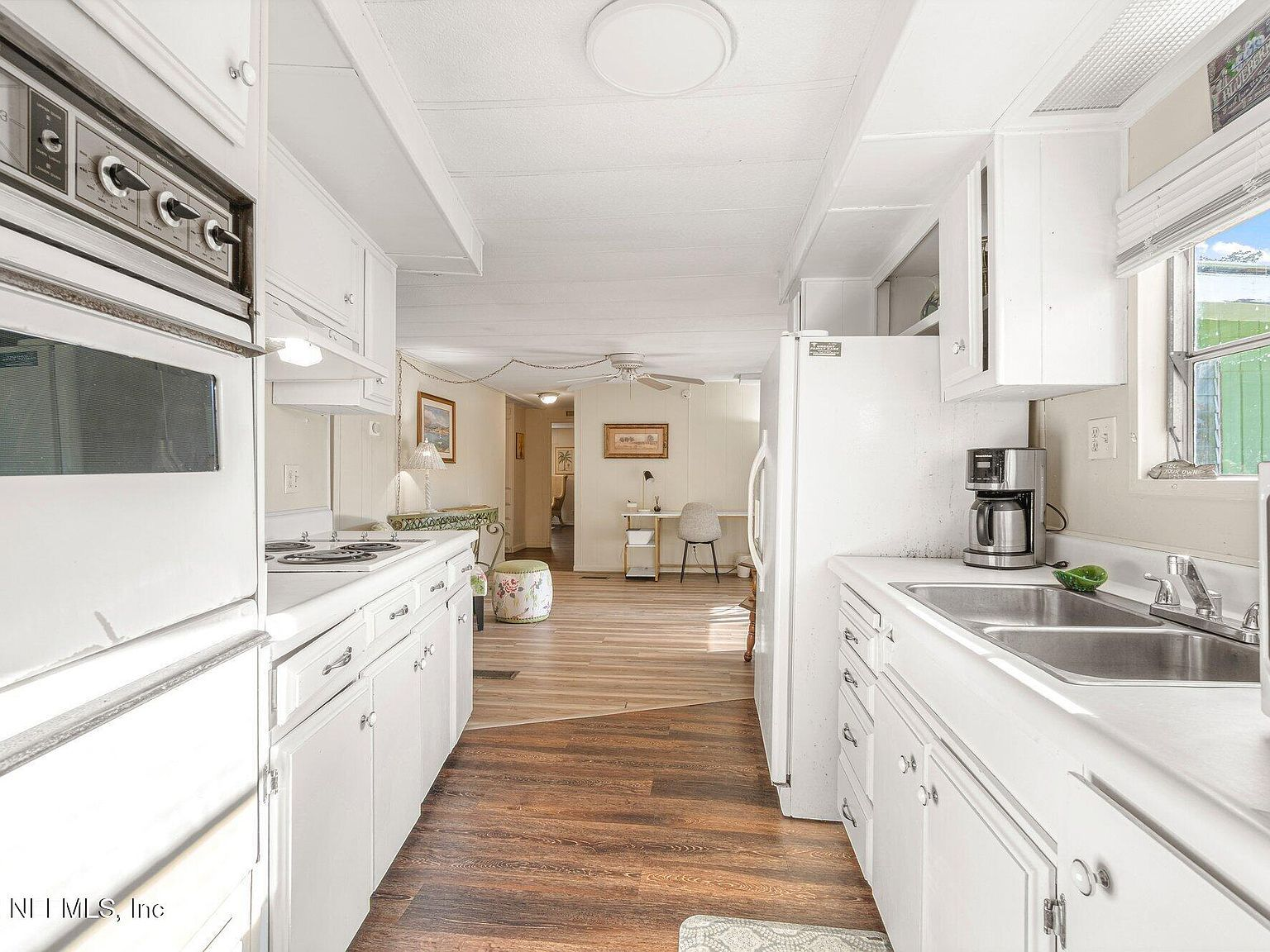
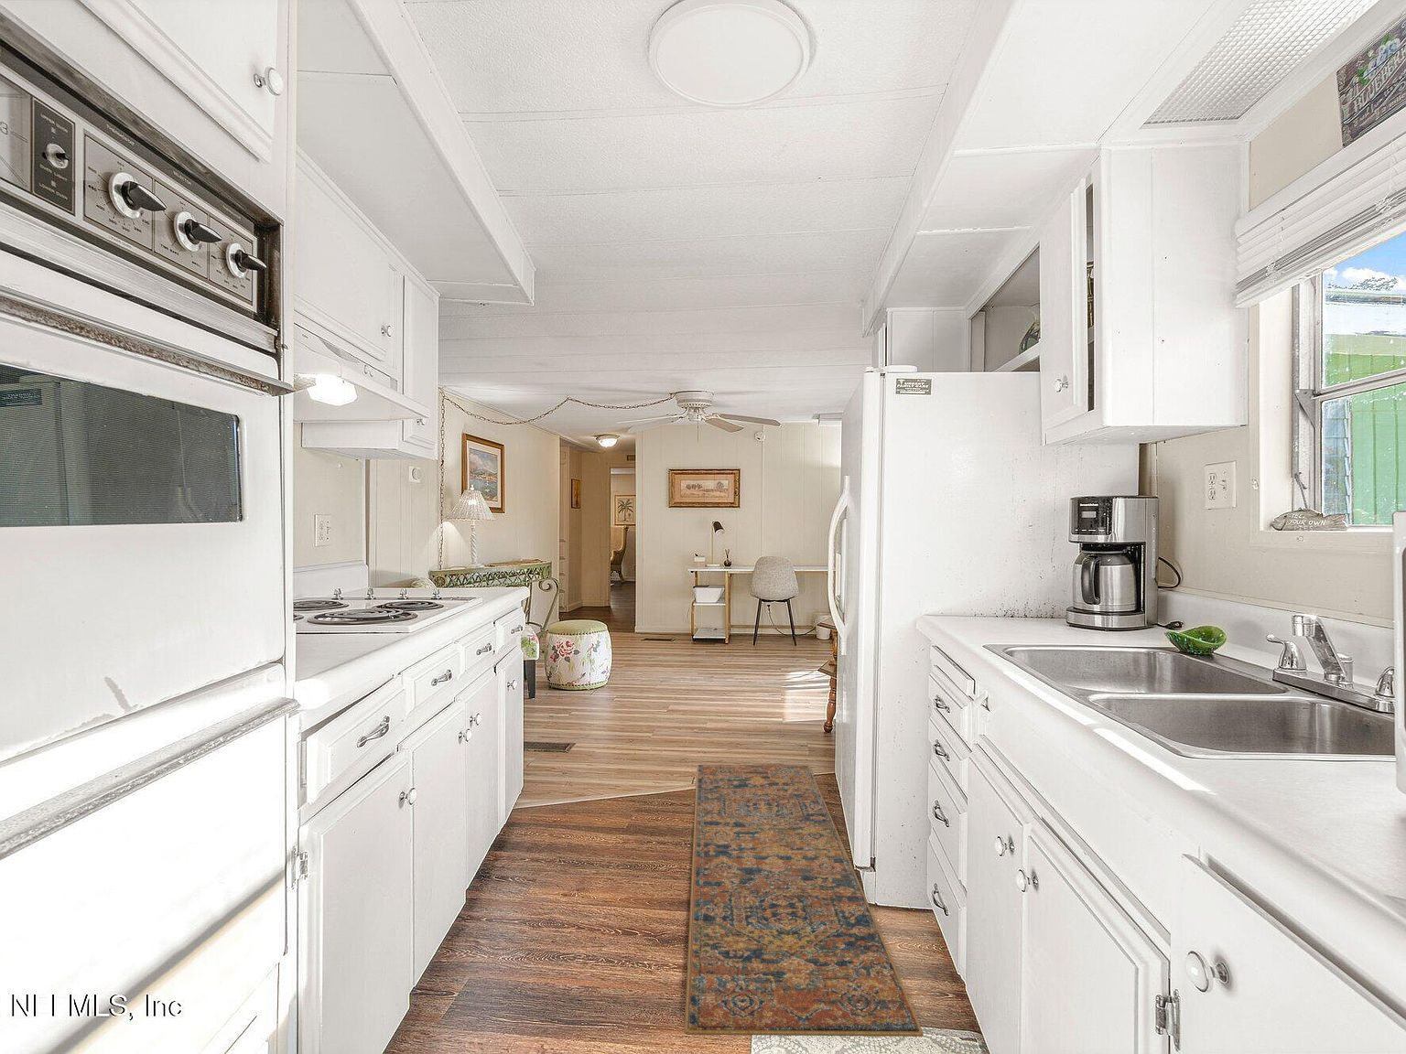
+ rug [684,764,924,1037]
